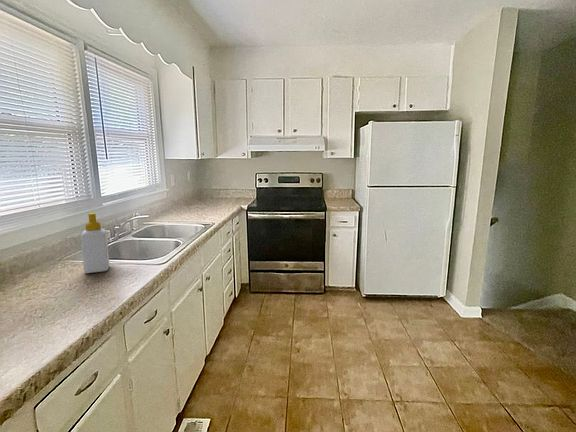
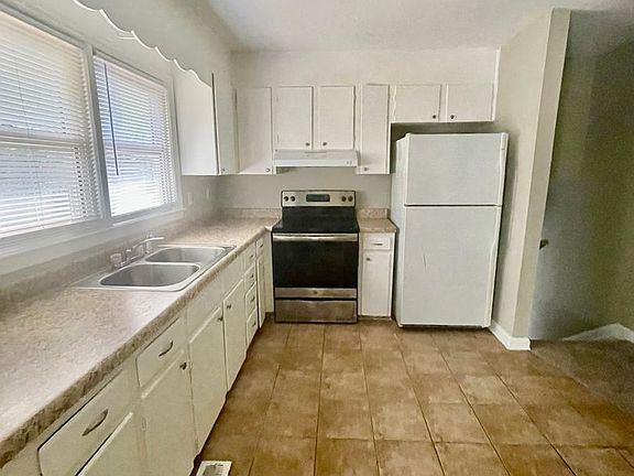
- soap bottle [80,212,110,274]
